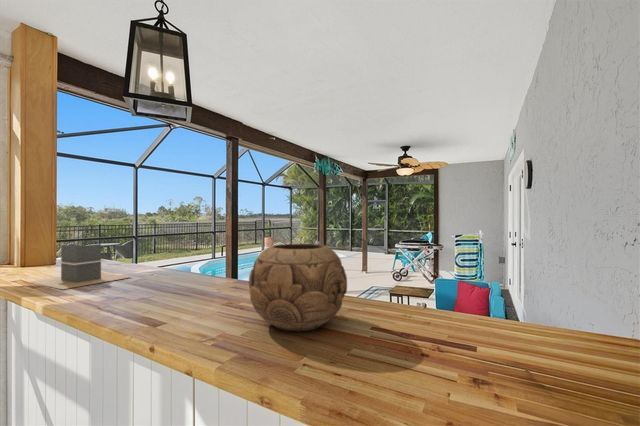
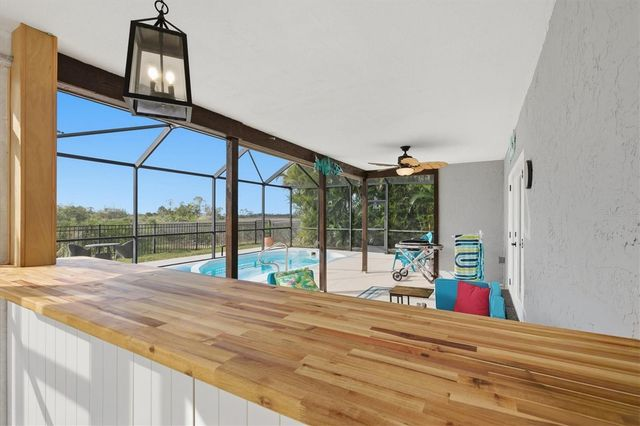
- decorative bowl [248,243,348,332]
- architectural model [28,243,130,290]
